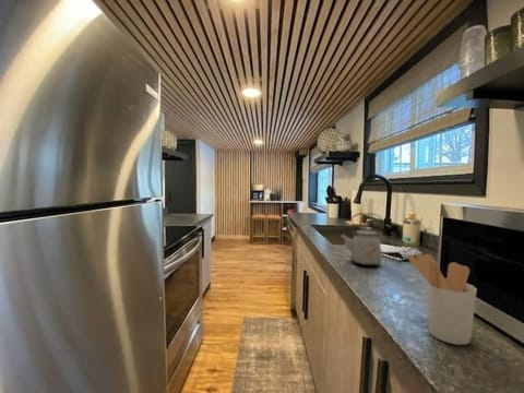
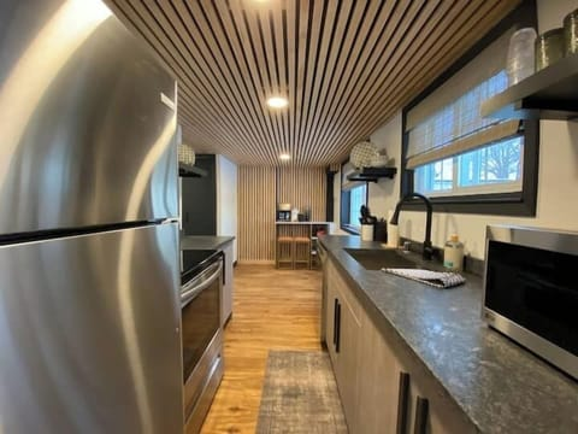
- utensil holder [406,253,478,346]
- kettle [338,212,383,266]
